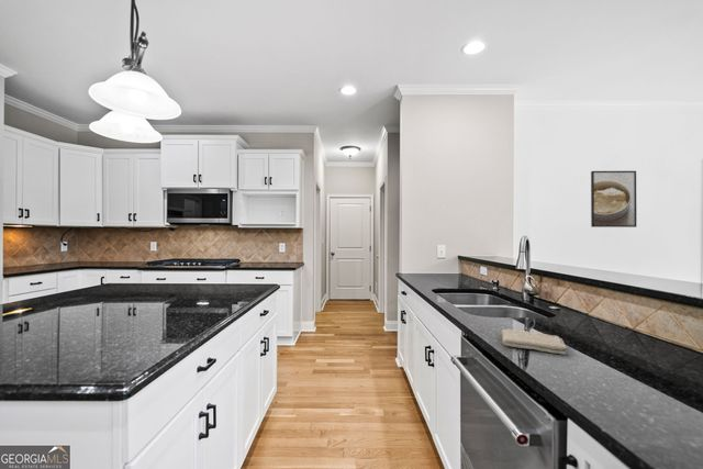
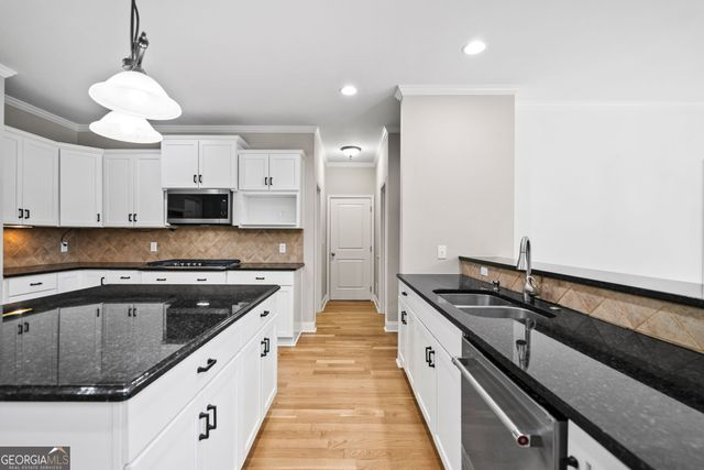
- washcloth [501,328,569,356]
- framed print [590,170,637,228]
